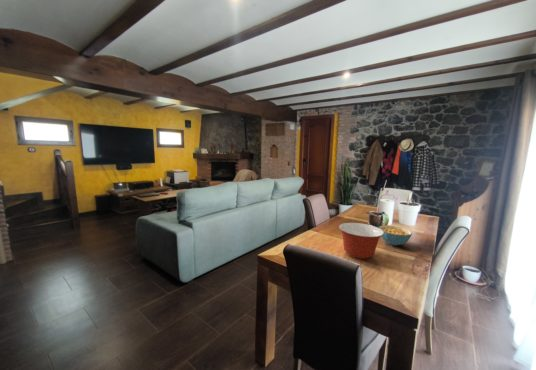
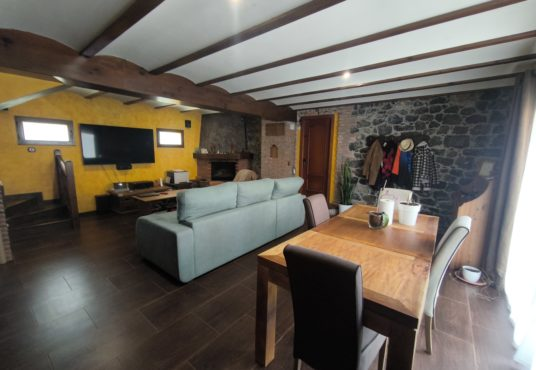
- mixing bowl [338,222,384,260]
- cereal bowl [378,224,413,246]
